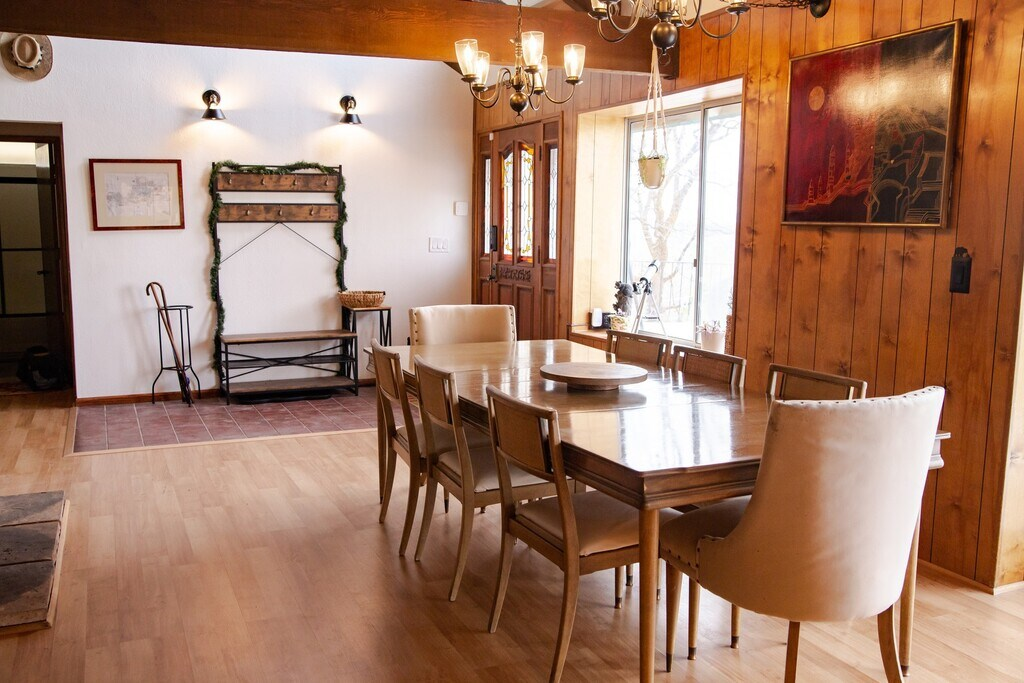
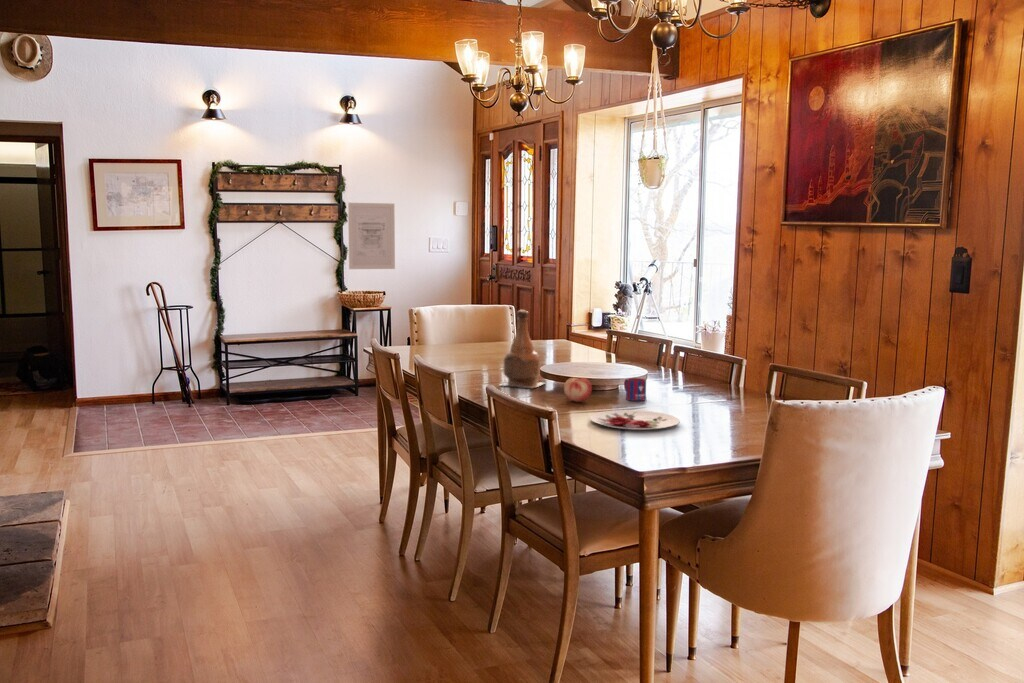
+ wall art [347,202,396,270]
+ mug [623,377,647,402]
+ bottle [498,309,547,389]
+ fruit [563,377,593,403]
+ plate [589,409,681,431]
